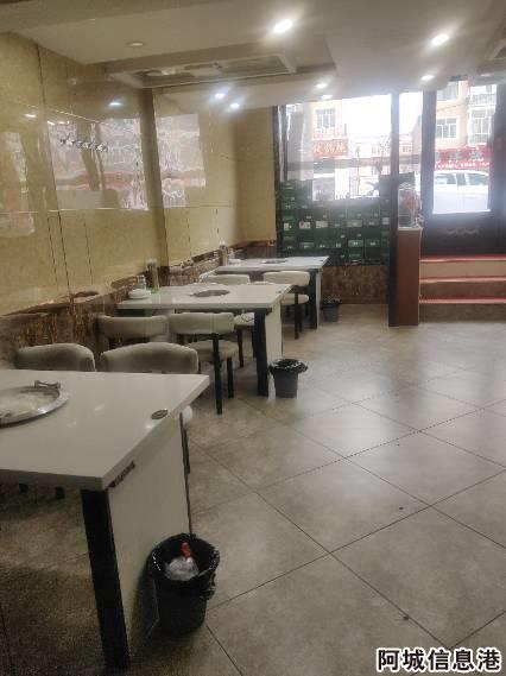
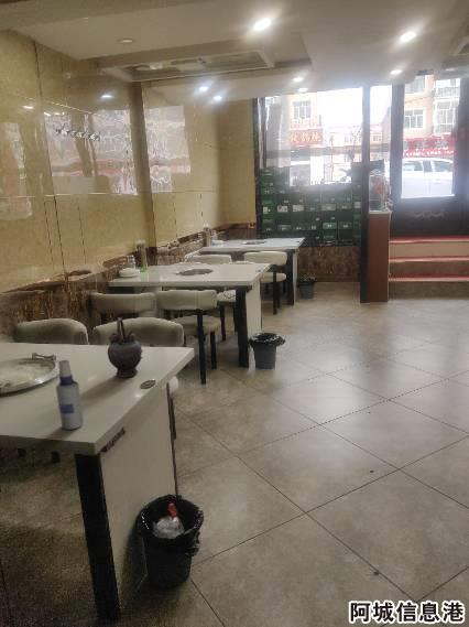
+ teapot [106,316,144,378]
+ spray bottle [55,359,85,431]
